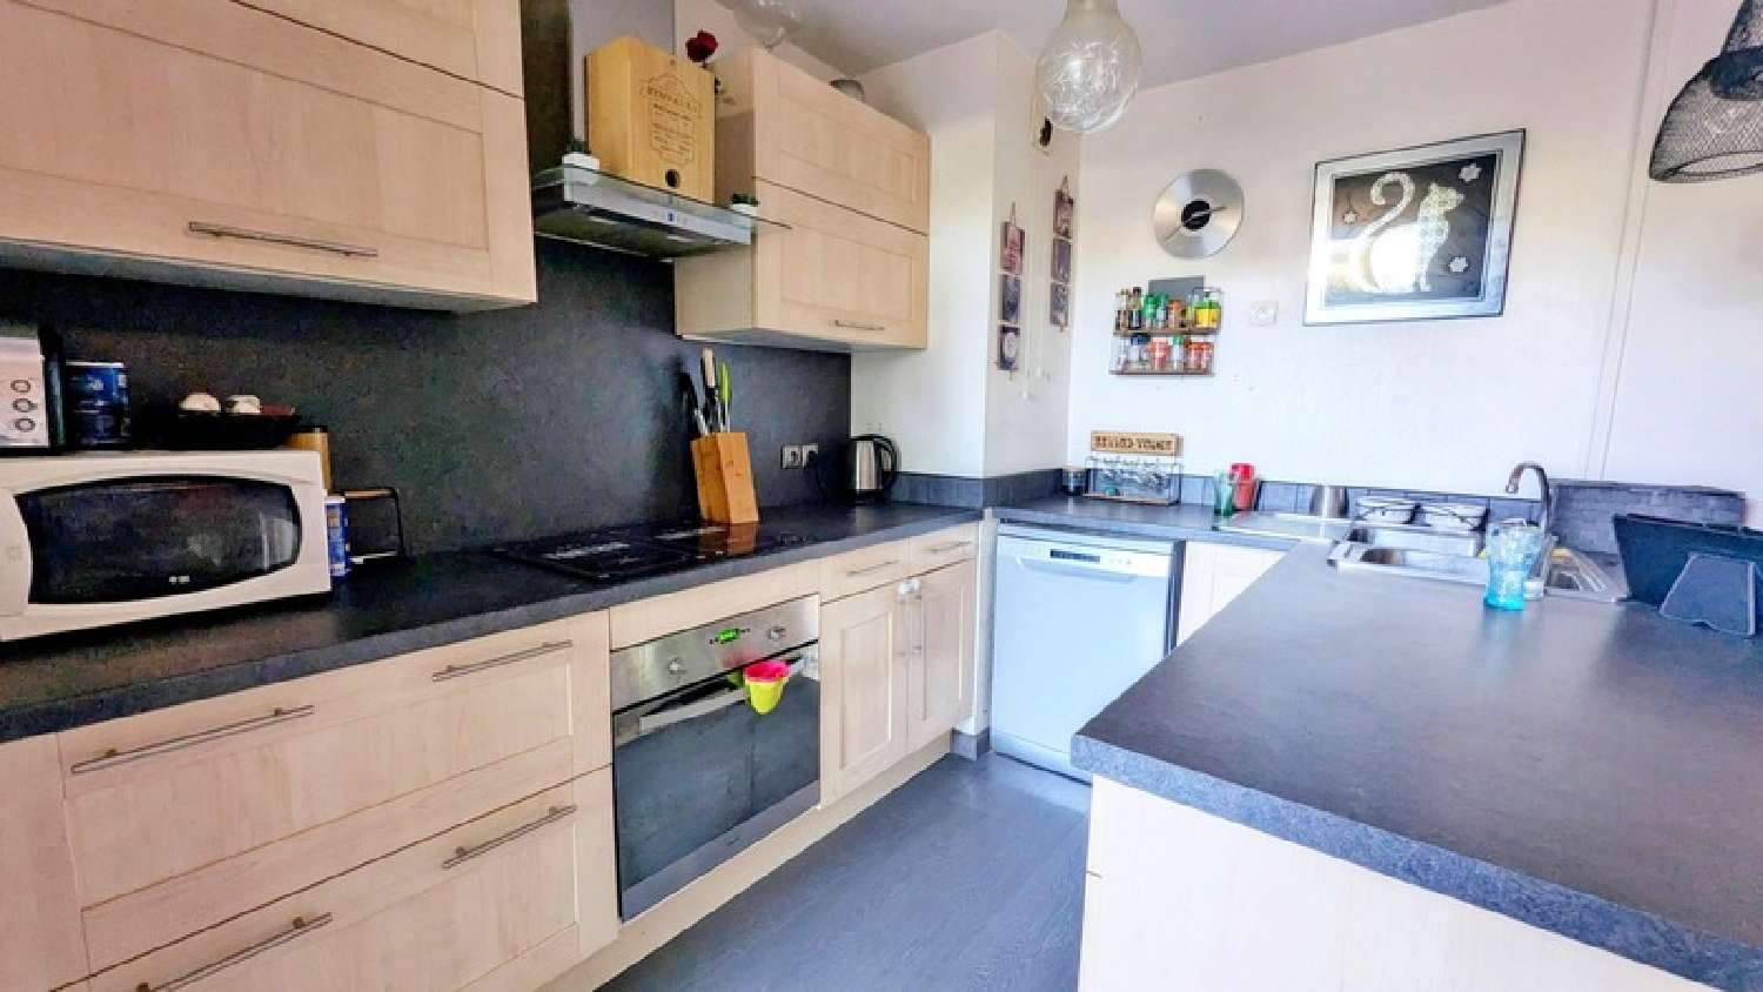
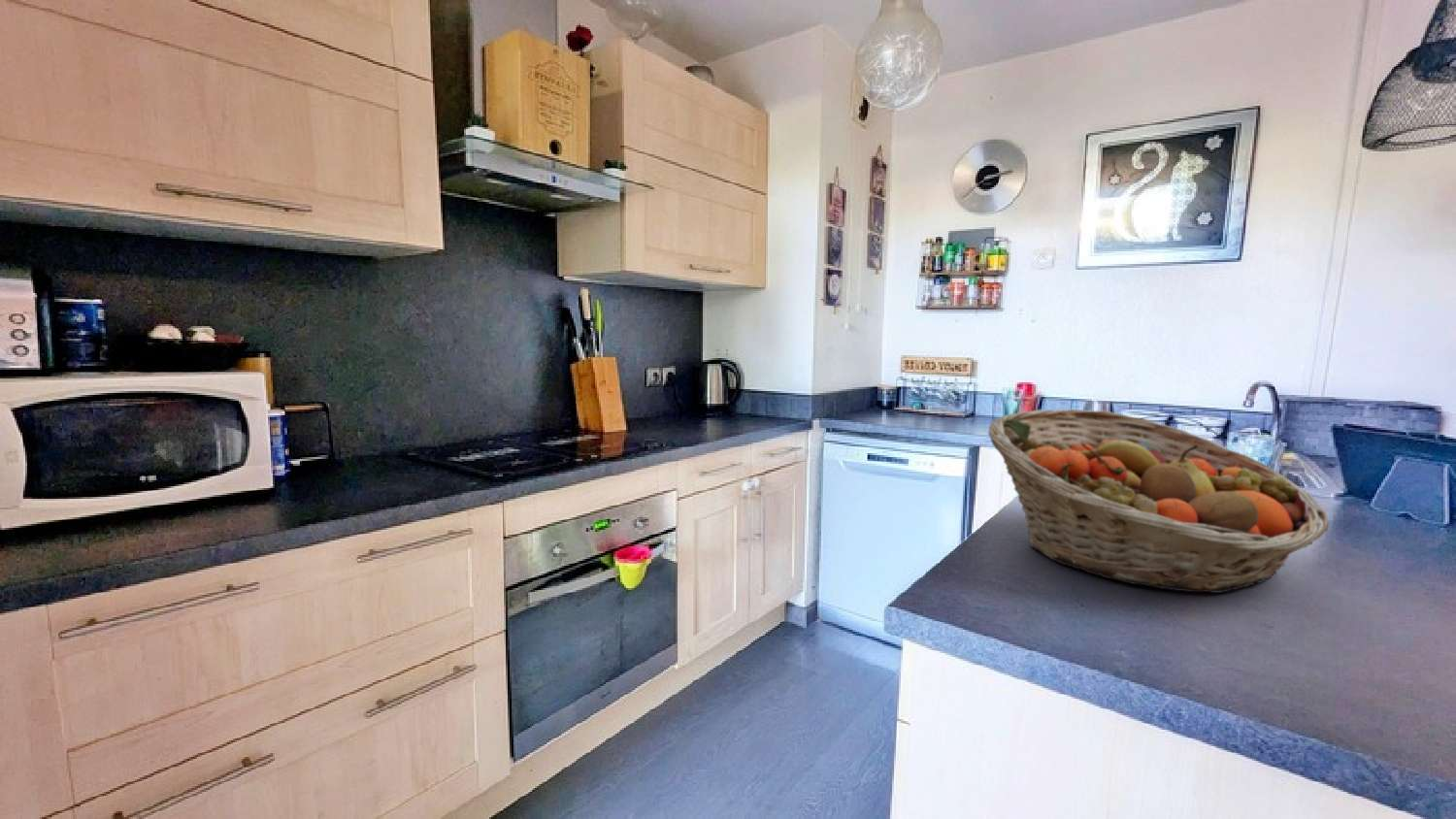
+ fruit basket [987,409,1330,594]
